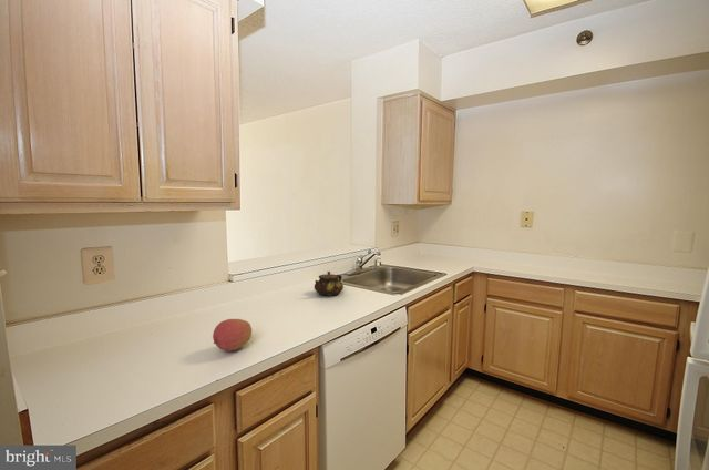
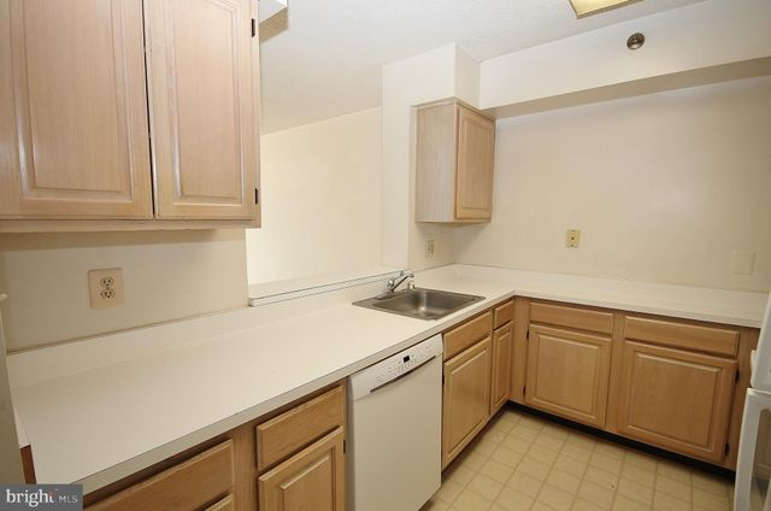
- fruit [212,318,253,352]
- teapot [314,270,345,297]
